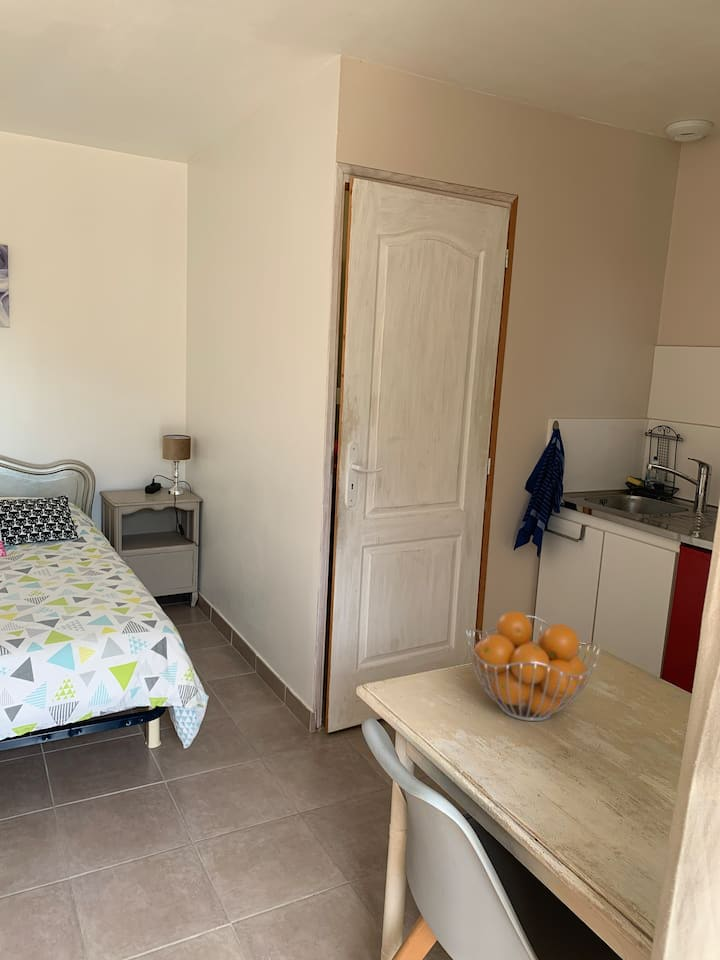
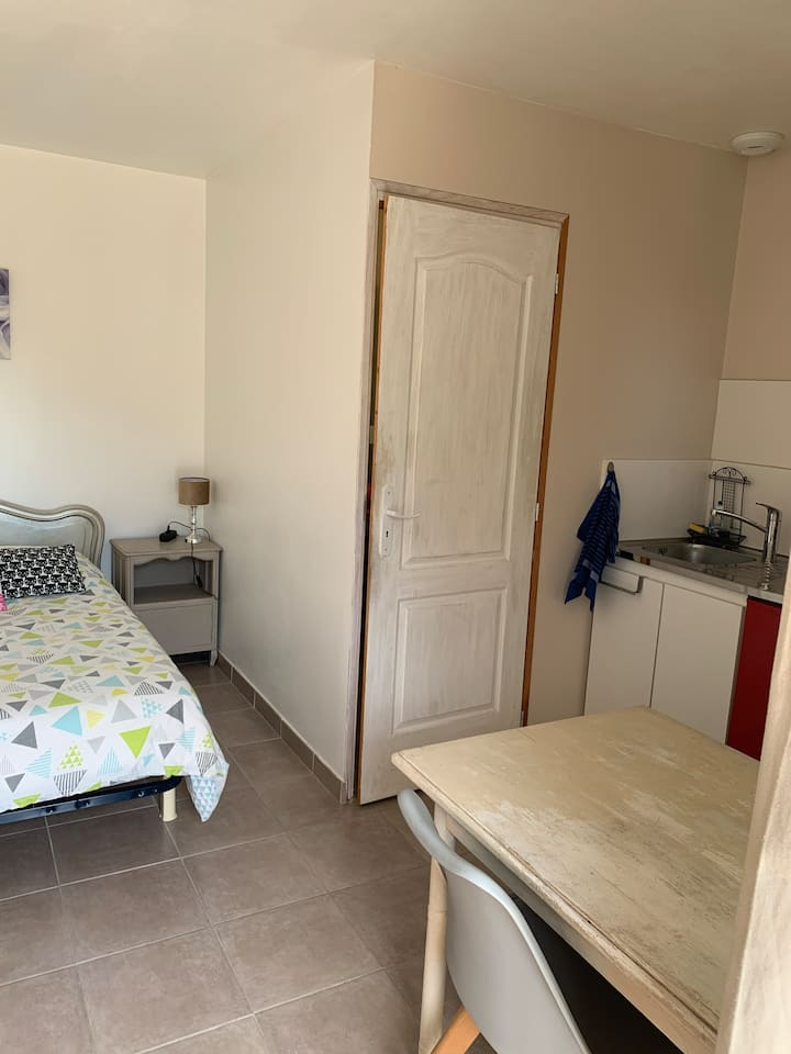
- fruit basket [466,610,602,722]
